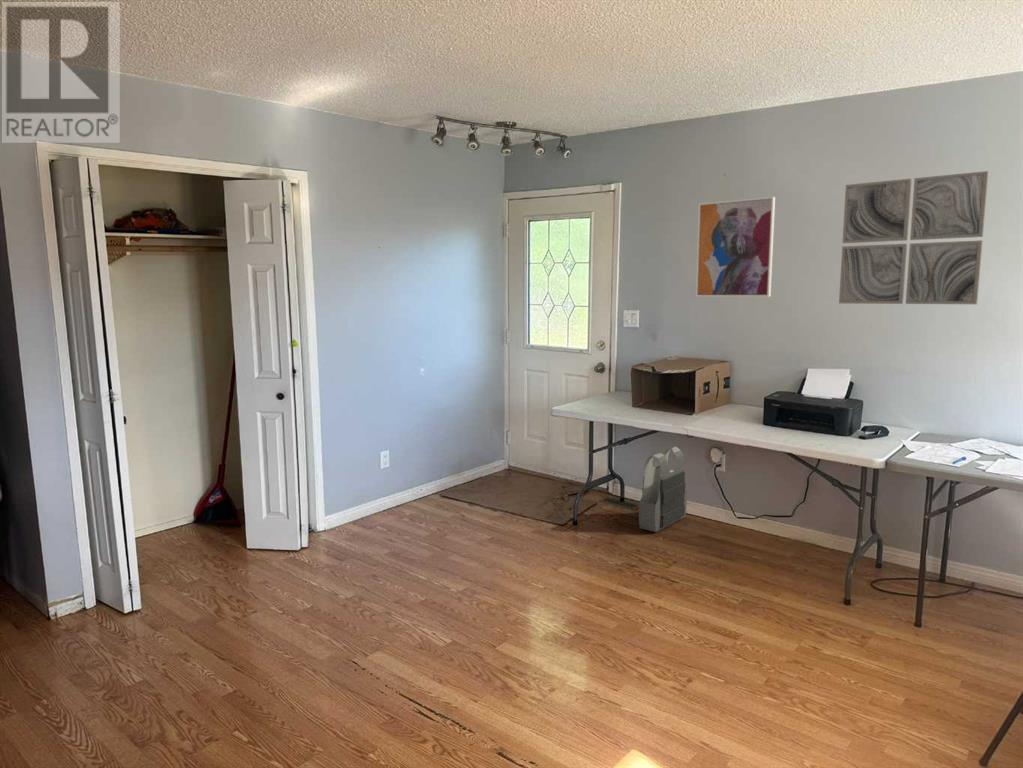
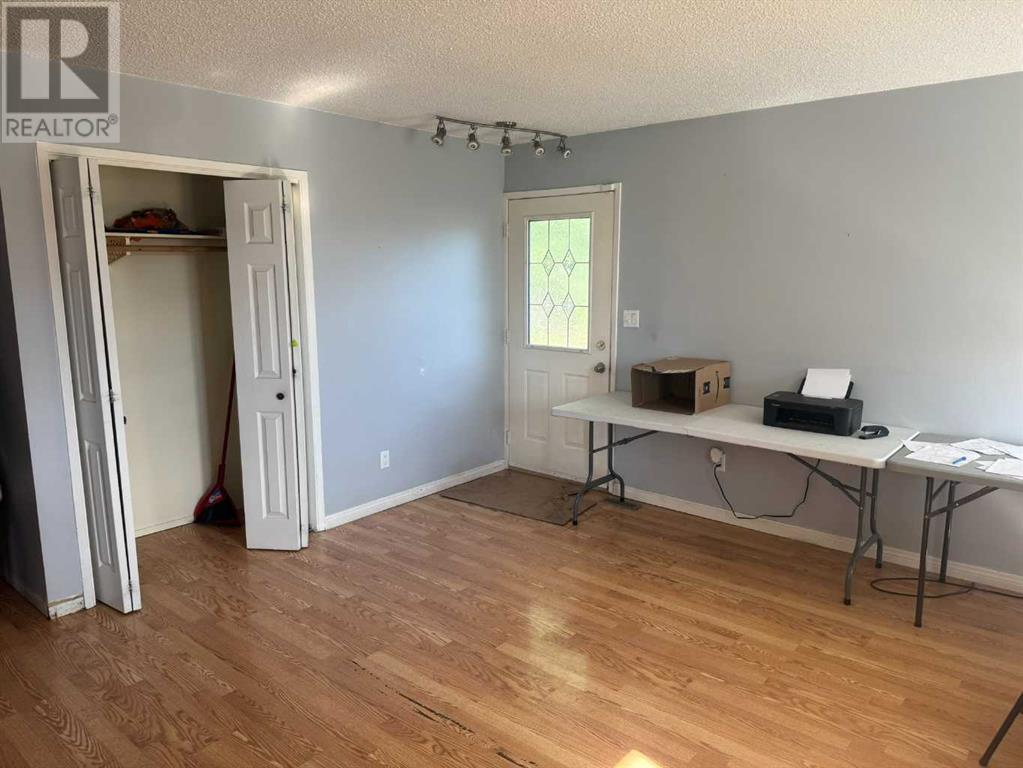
- wall art [838,170,989,305]
- body armor vest [638,446,688,533]
- wall art [695,196,776,298]
